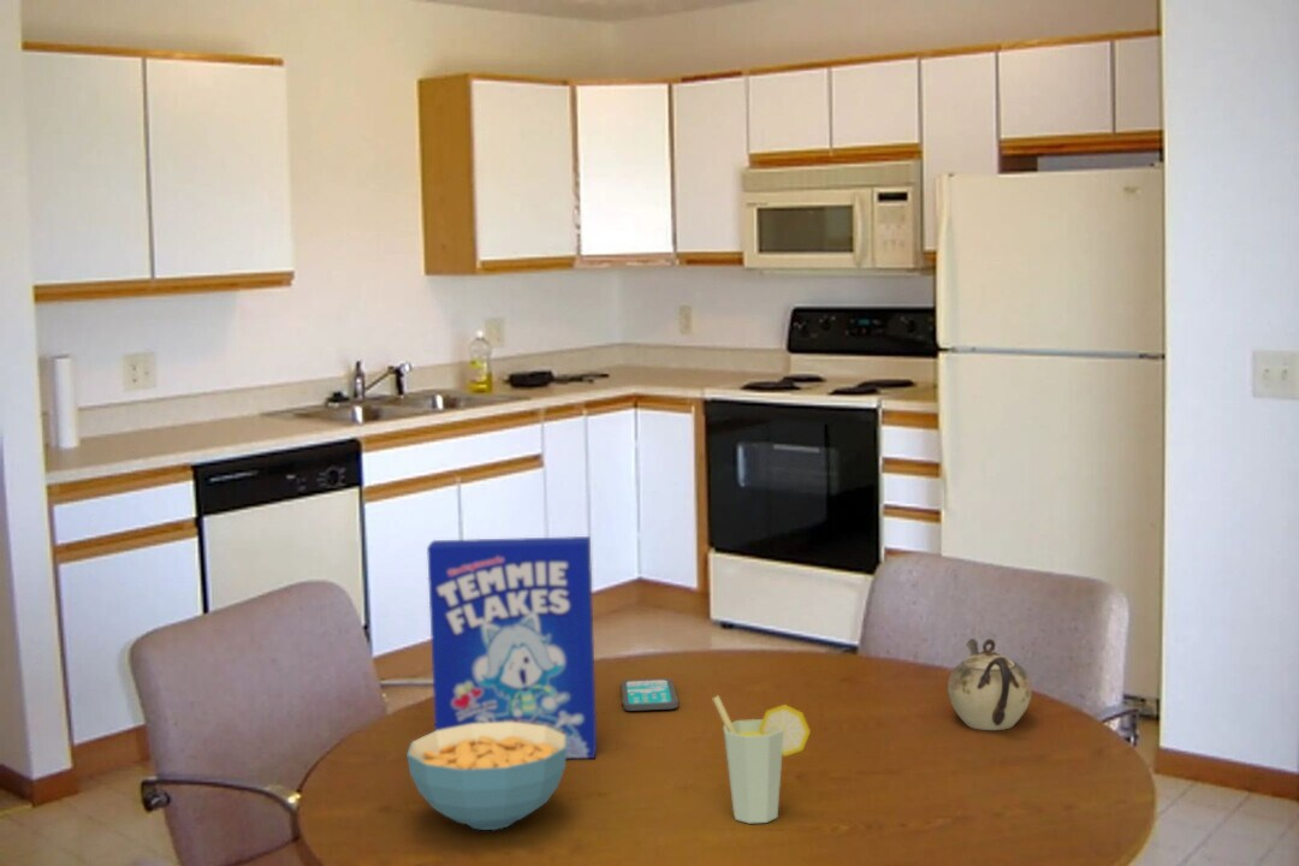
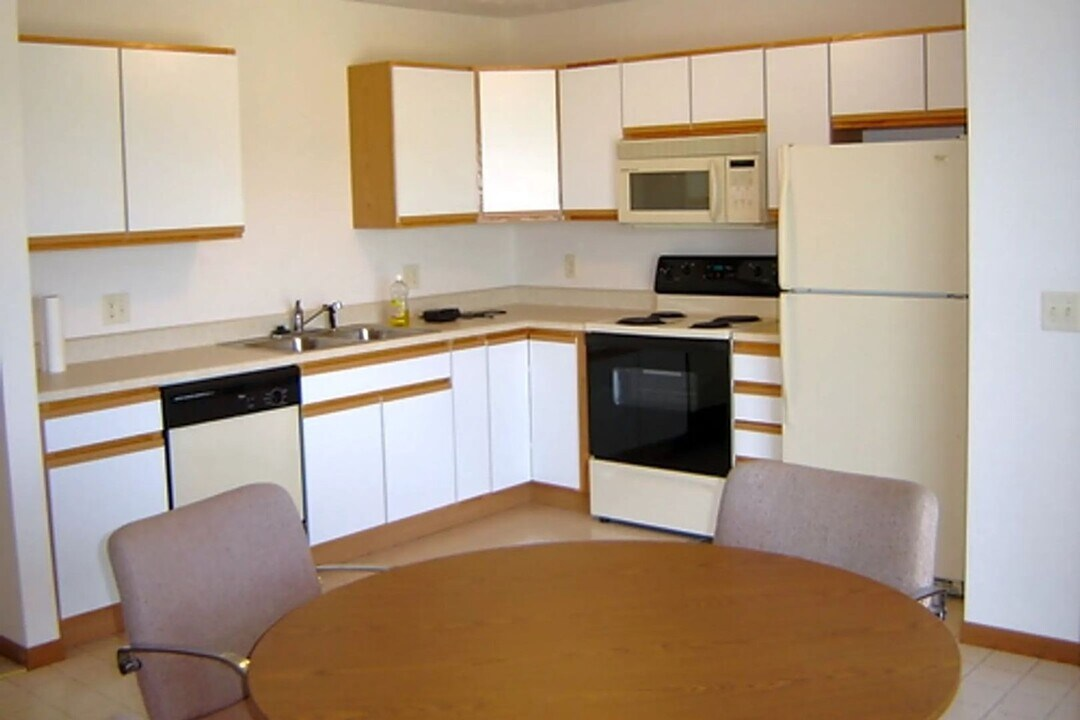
- teapot [947,637,1033,731]
- cup [712,694,812,825]
- smartphone [621,677,680,712]
- cereal box [426,535,598,759]
- cereal bowl [405,722,568,831]
